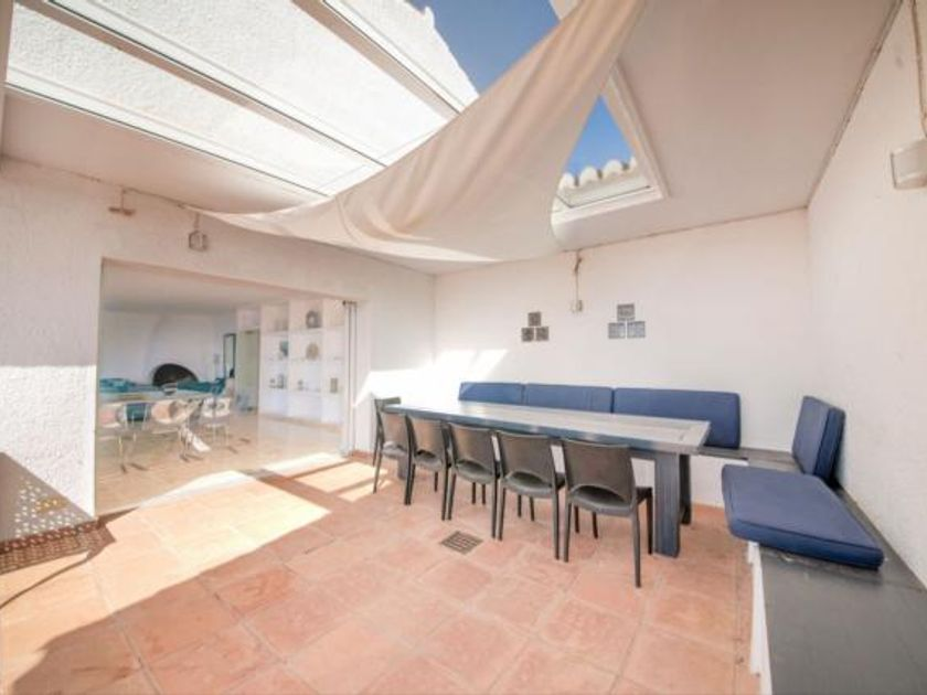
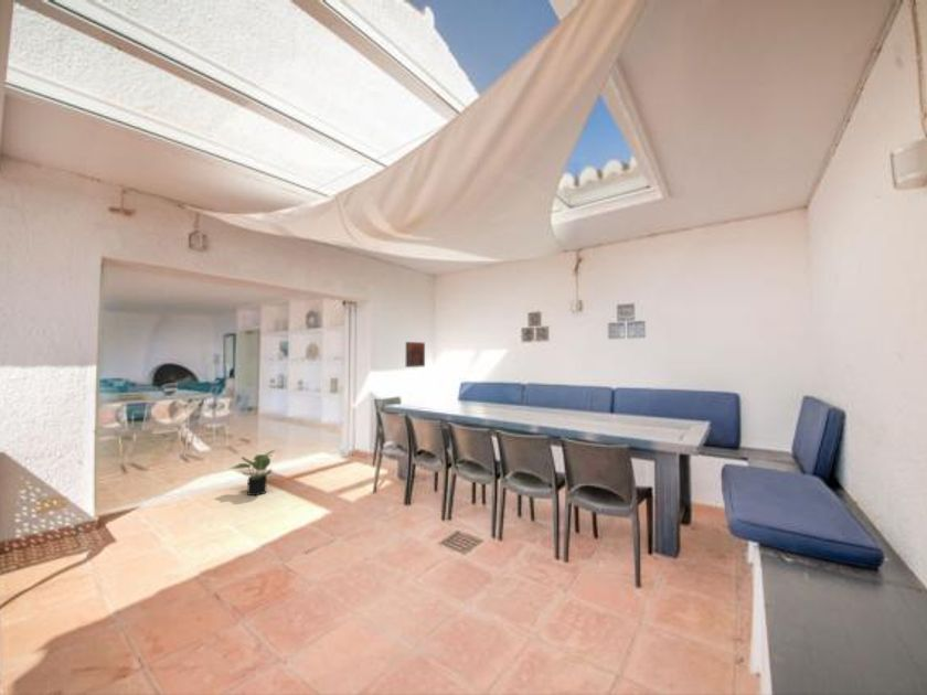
+ potted plant [228,449,276,496]
+ decorative tile [405,341,426,368]
